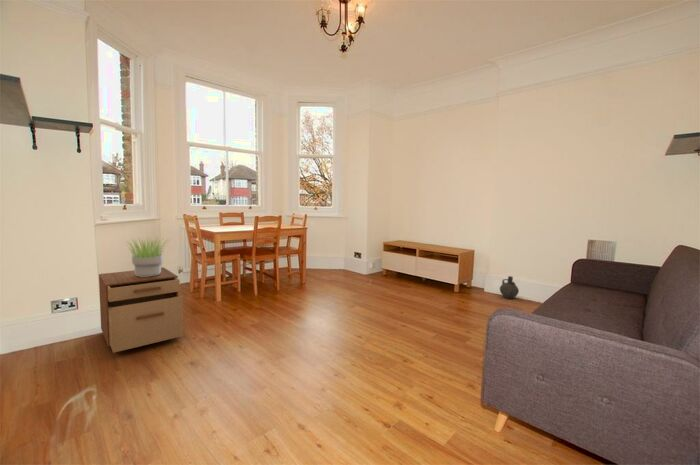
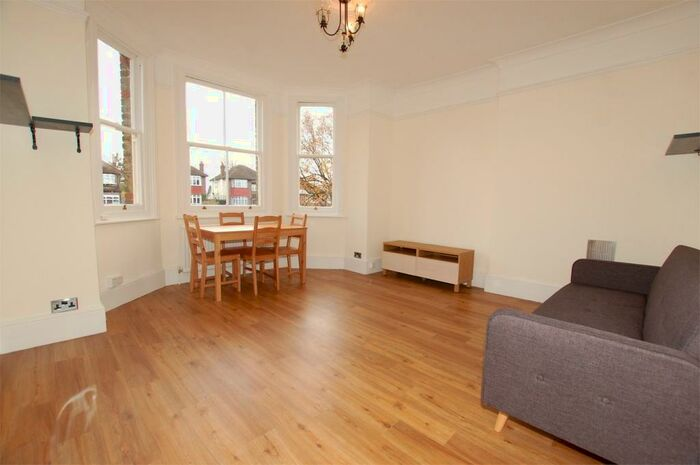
- ceramic jug [499,275,520,299]
- potted plant [122,236,172,277]
- filing cabinet [98,267,184,354]
